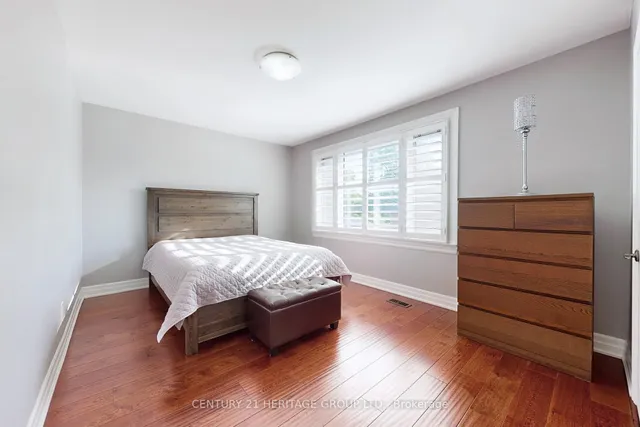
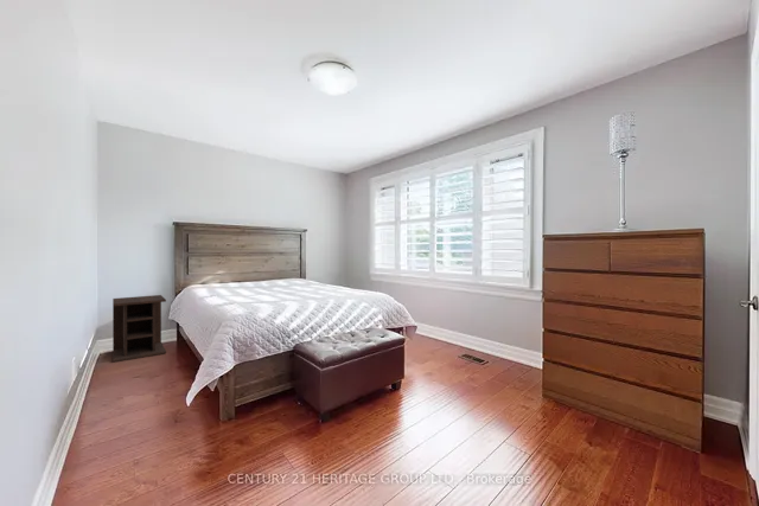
+ nightstand [111,294,167,364]
